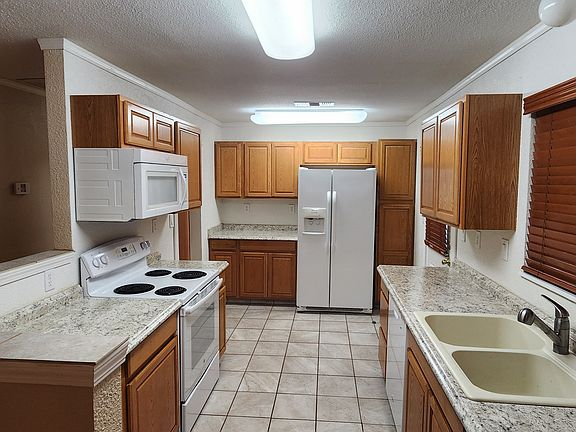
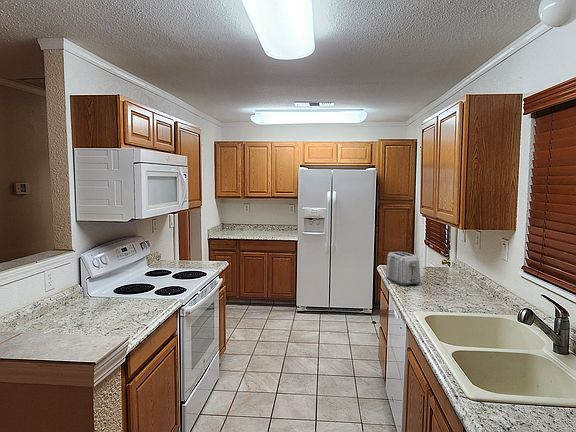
+ toaster [385,251,421,287]
